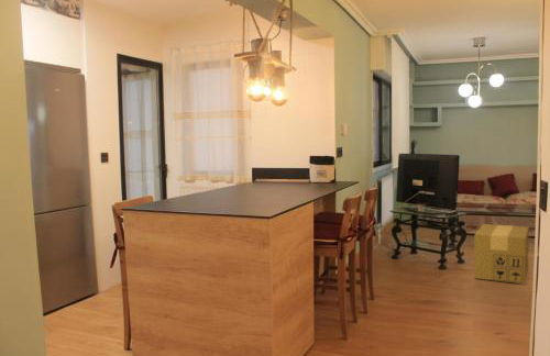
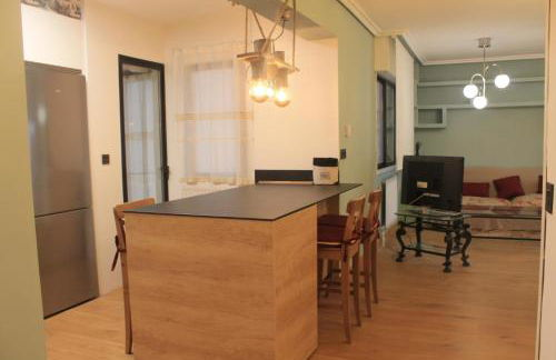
- cardboard box [473,223,530,285]
